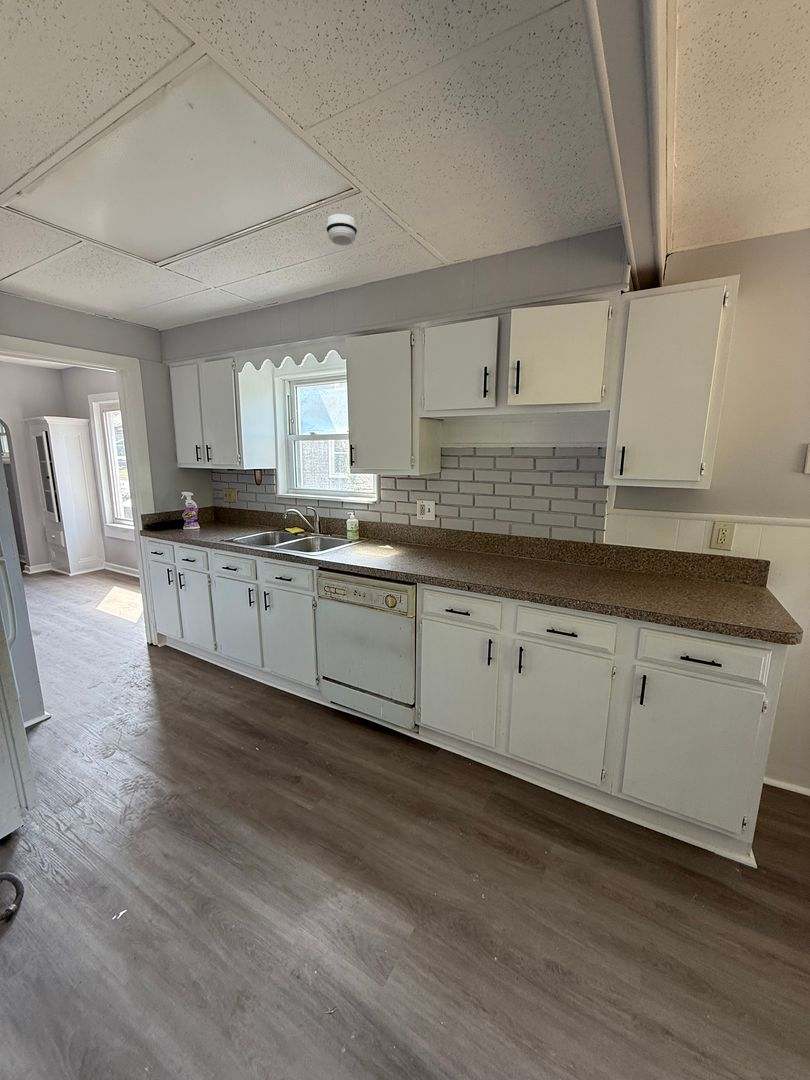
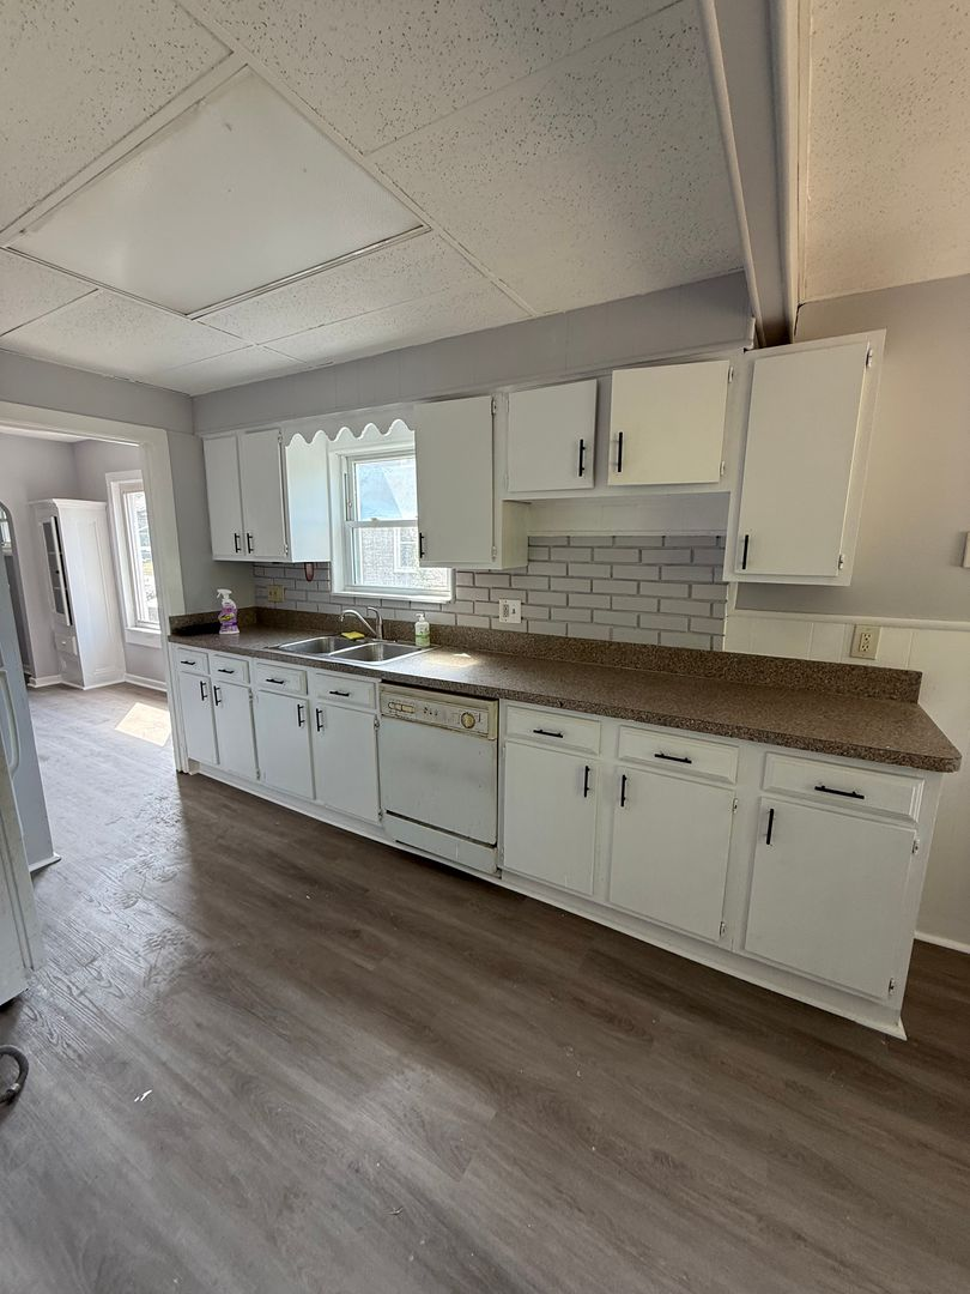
- smoke detector [325,213,358,246]
